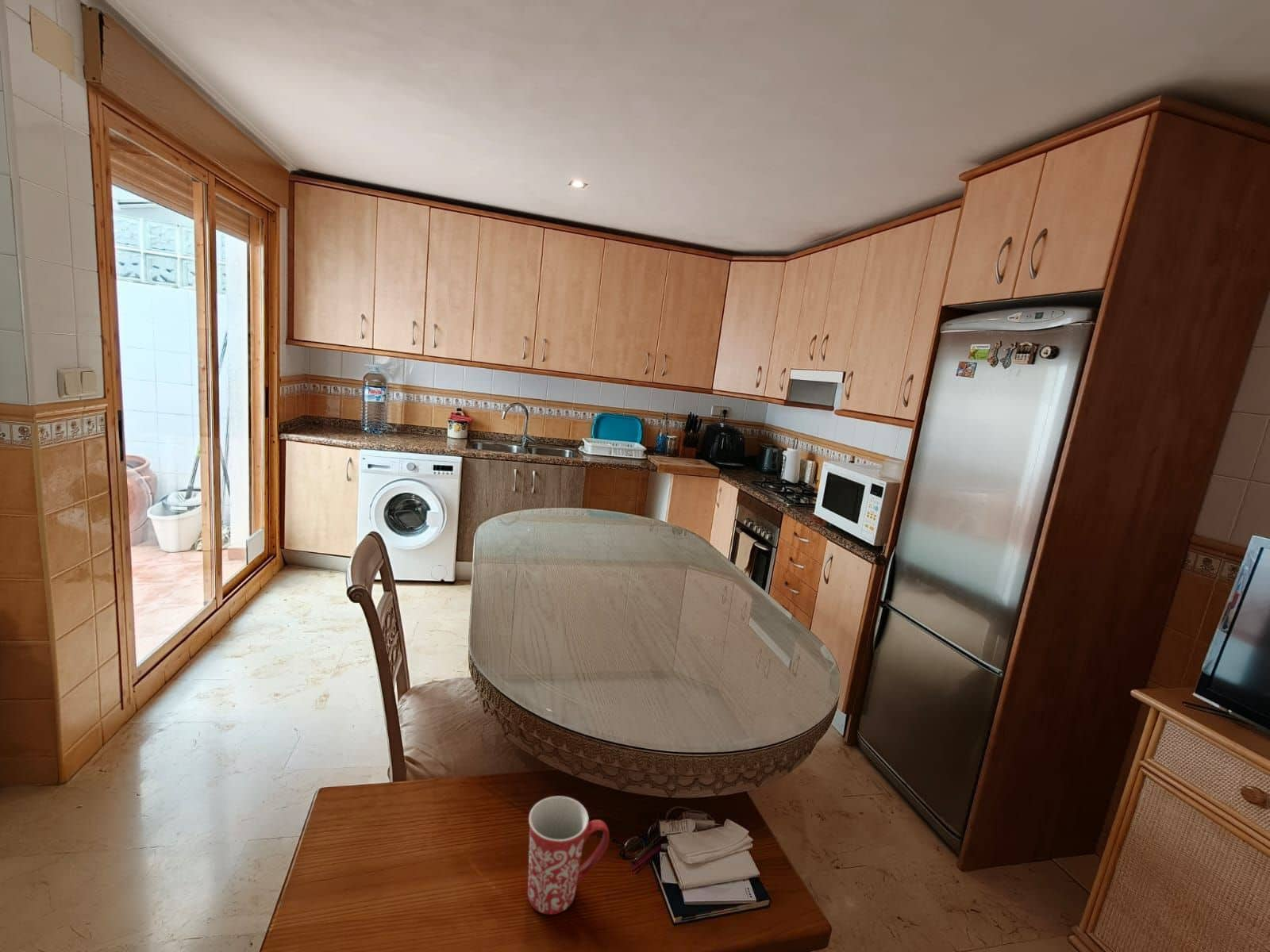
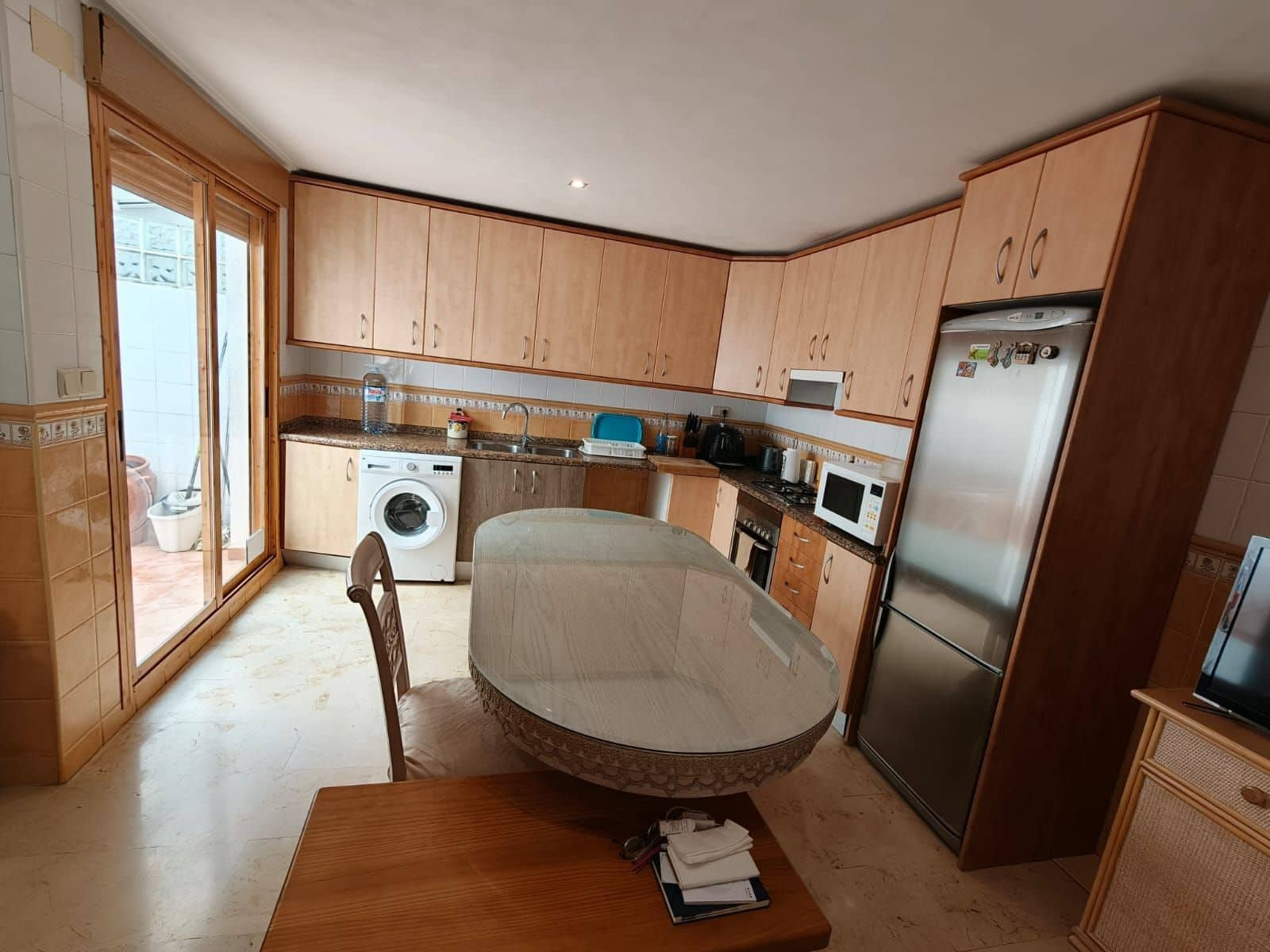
- mug [527,796,610,916]
